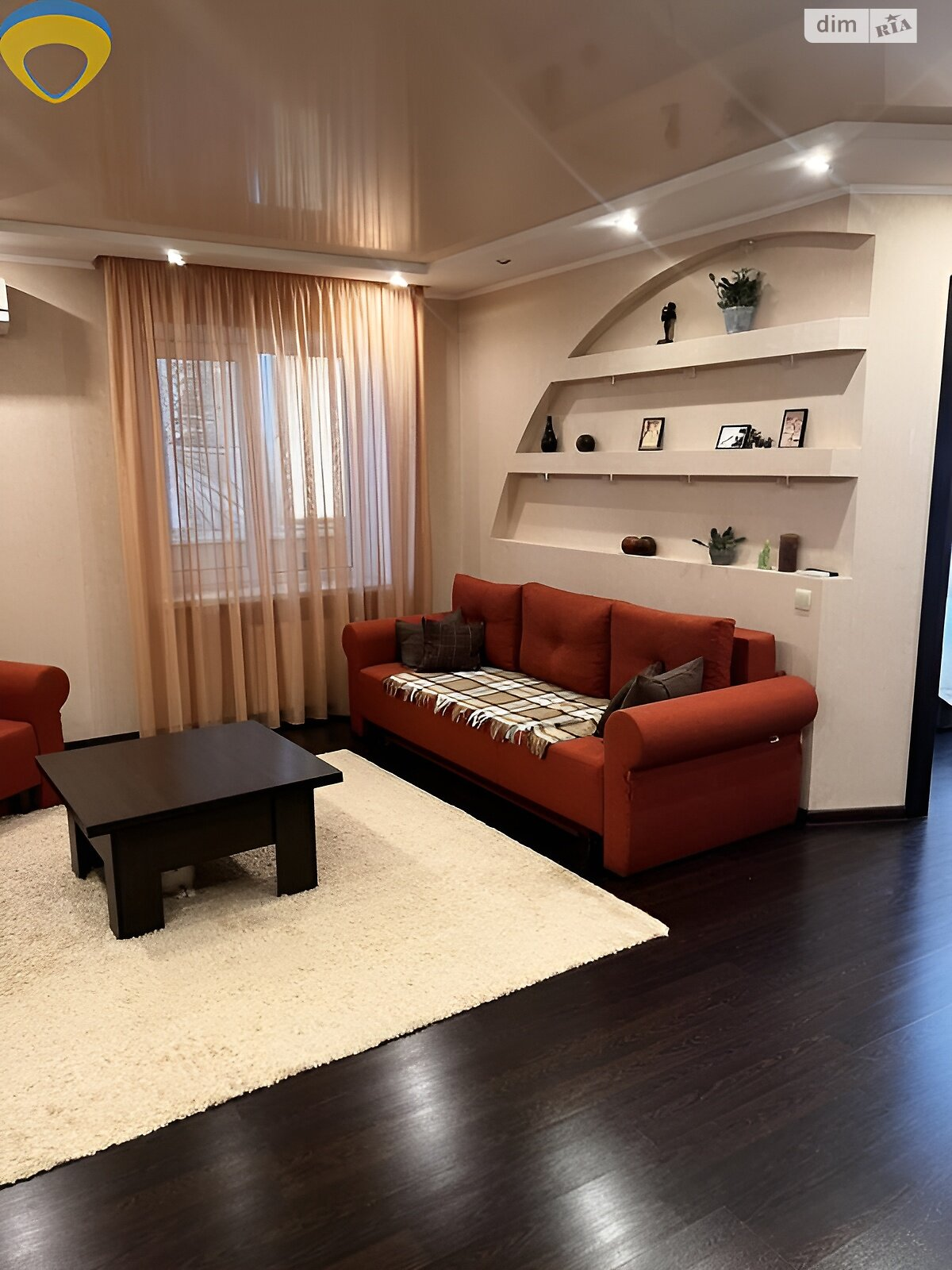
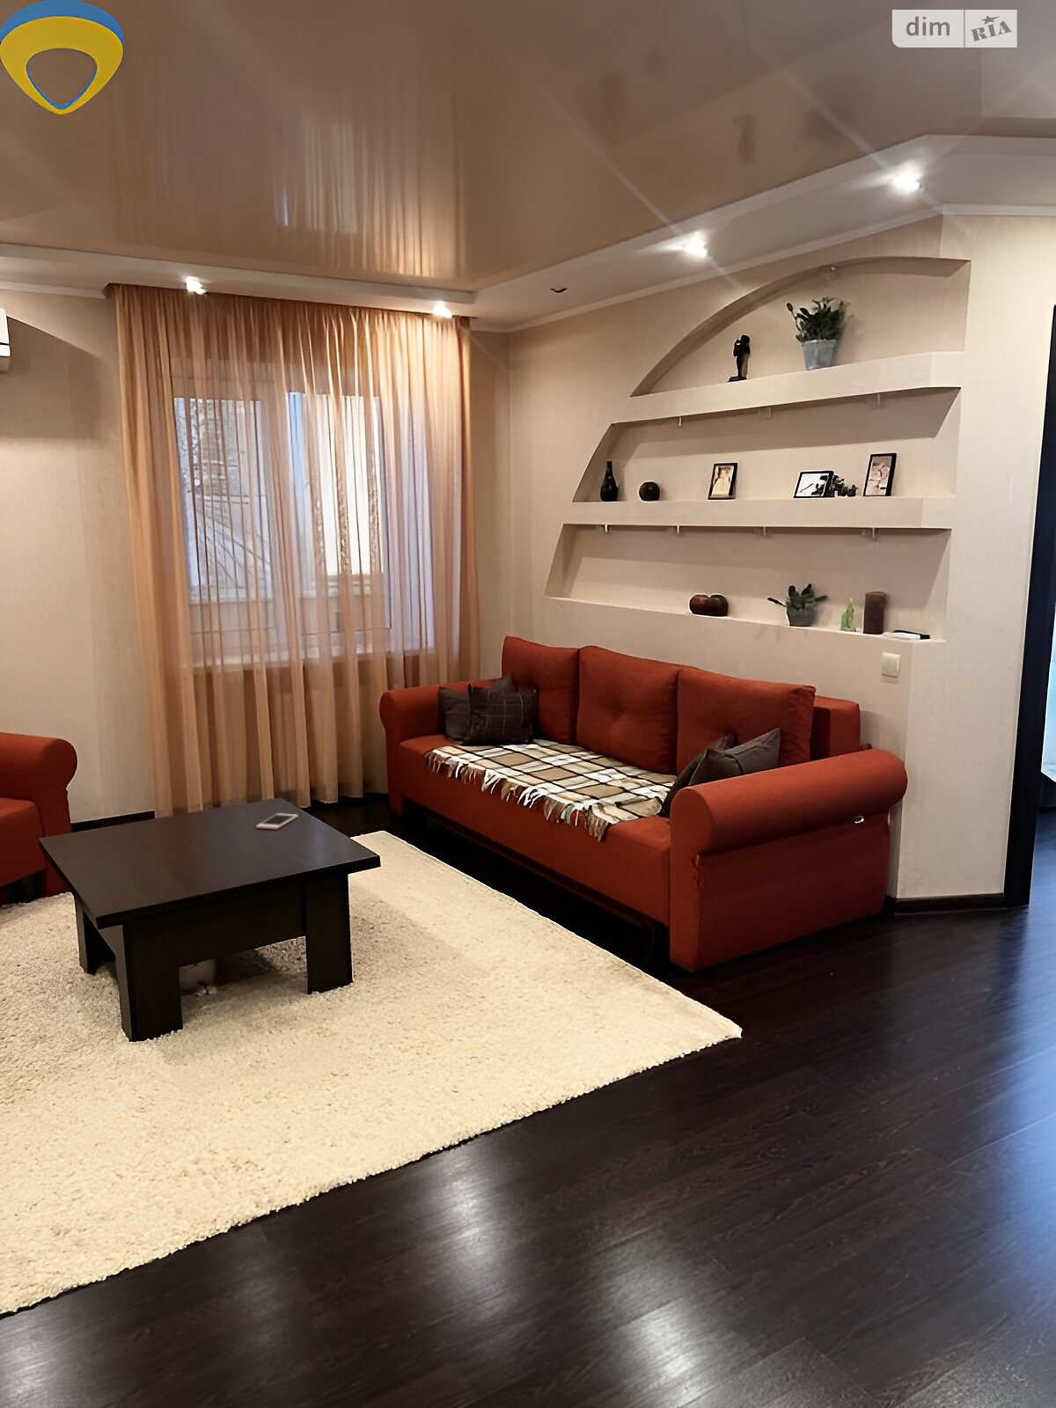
+ cell phone [255,813,299,830]
